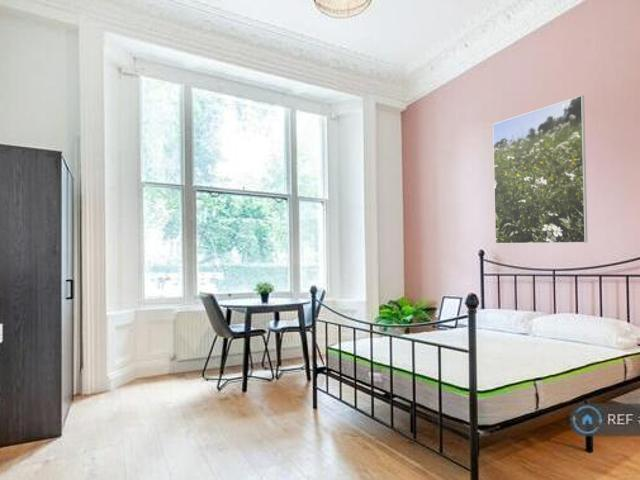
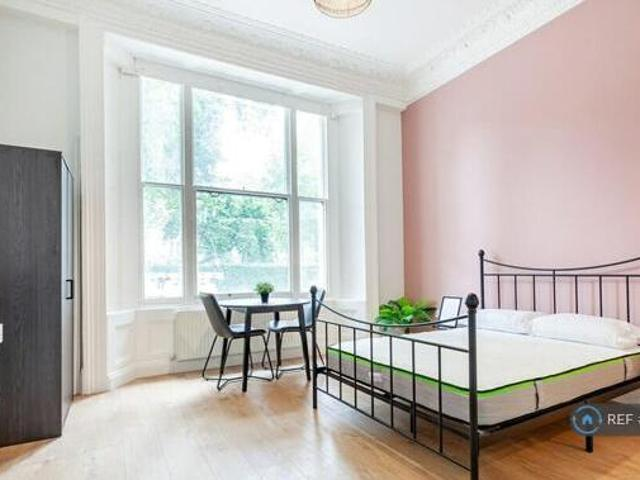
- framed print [492,94,588,245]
